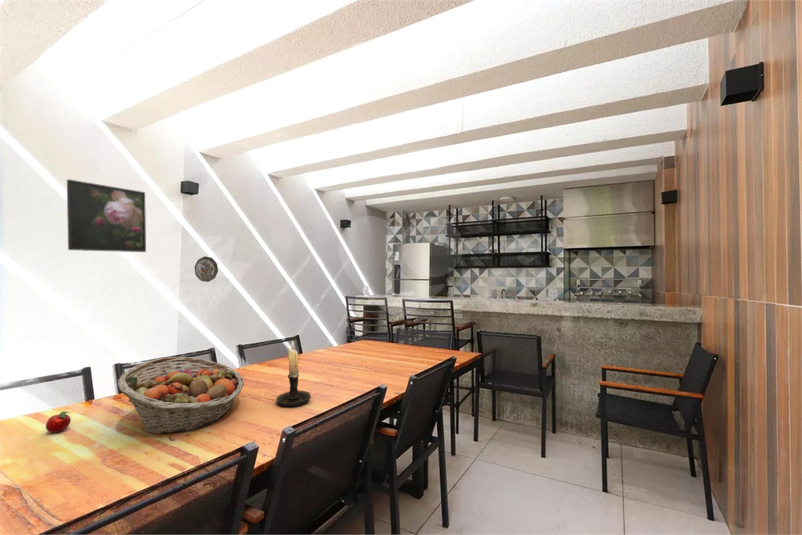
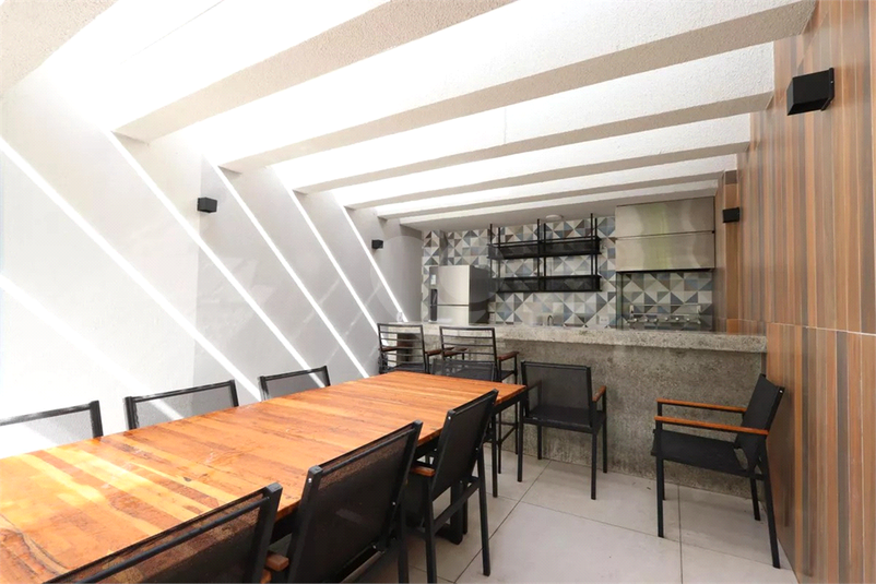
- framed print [66,178,147,253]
- candle holder [275,340,312,408]
- apple [45,410,72,434]
- decorative plate [194,255,219,283]
- fruit basket [117,356,245,435]
